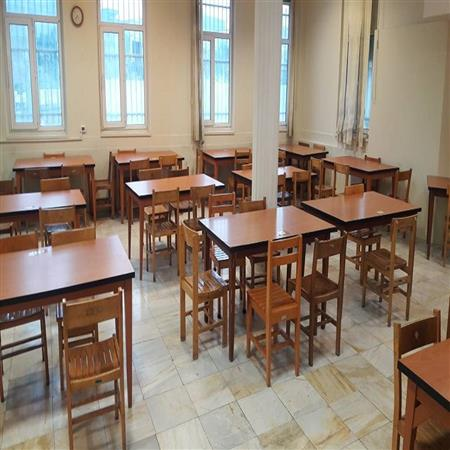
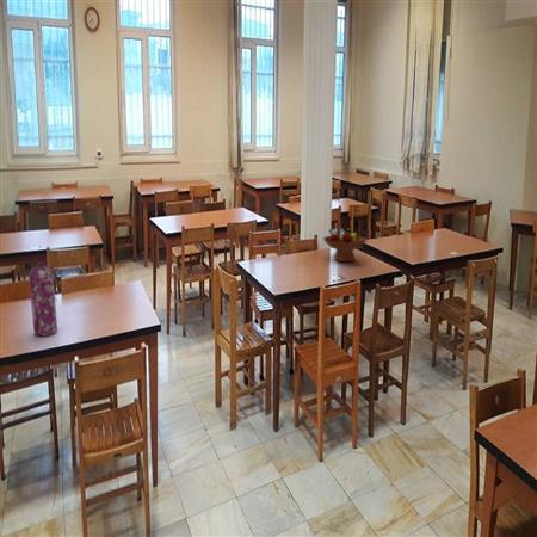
+ gas cylinder [27,261,58,337]
+ fruit bowl [322,228,369,263]
